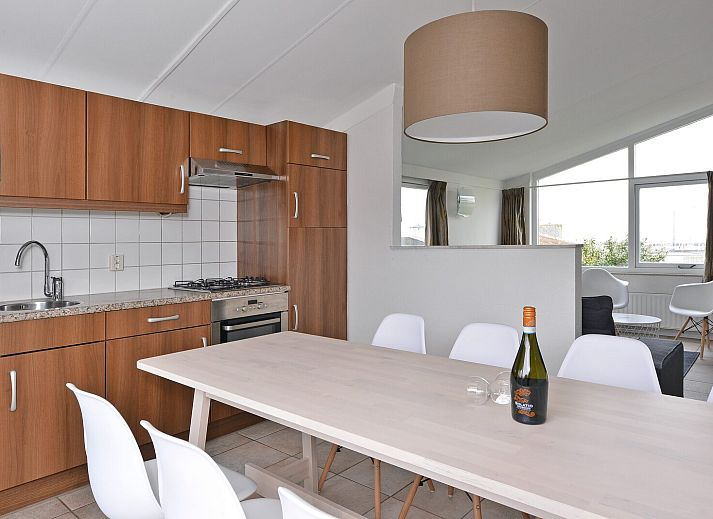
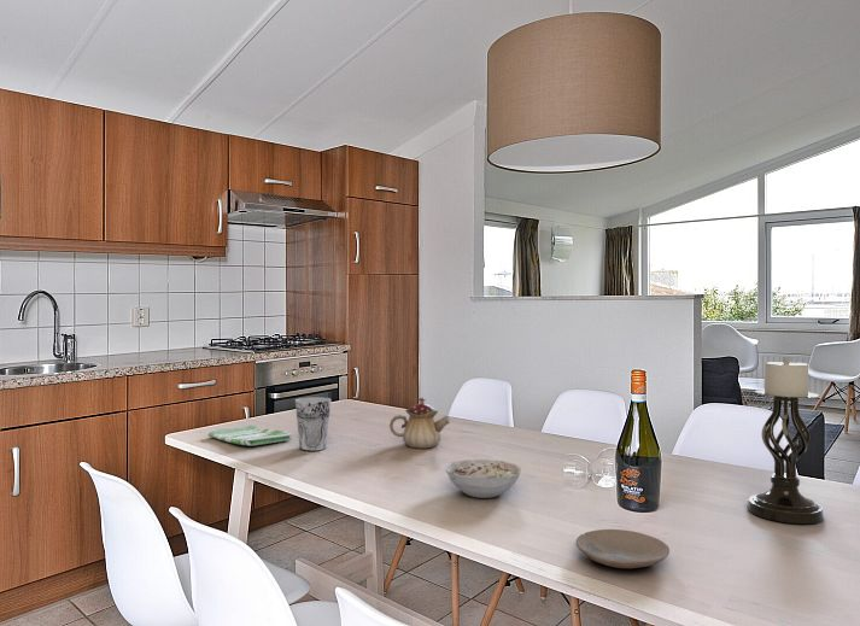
+ teapot [388,397,451,450]
+ bowl [444,458,522,499]
+ candle holder [747,356,825,525]
+ dish towel [206,423,293,446]
+ plate [574,528,671,569]
+ cup [294,396,332,452]
